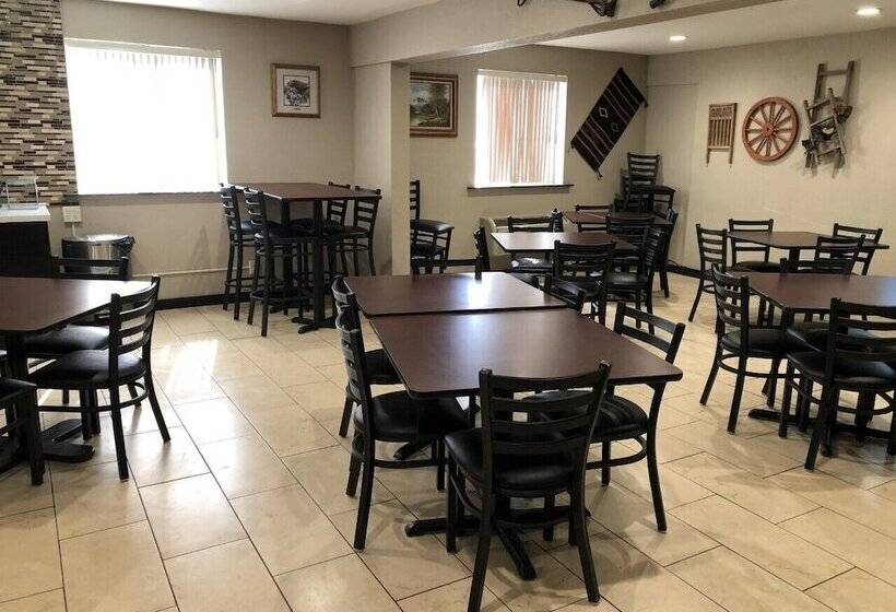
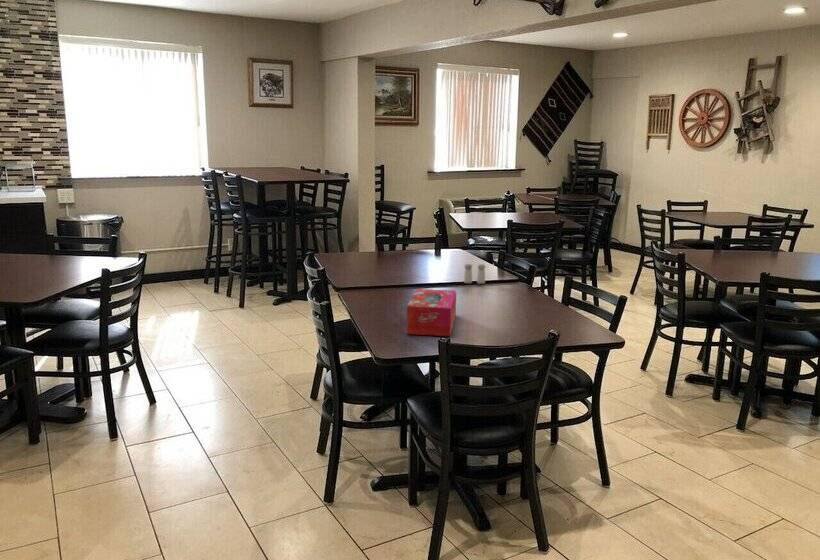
+ tissue box [406,288,457,337]
+ salt and pepper shaker [463,263,486,285]
